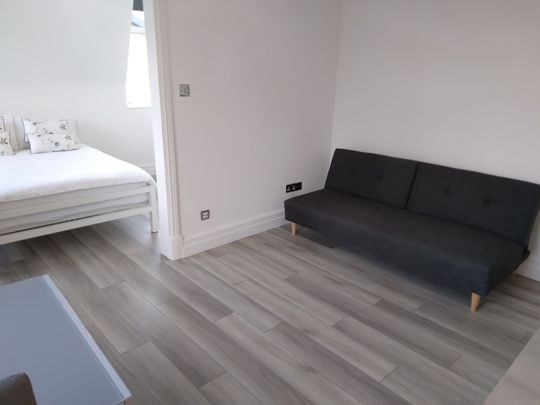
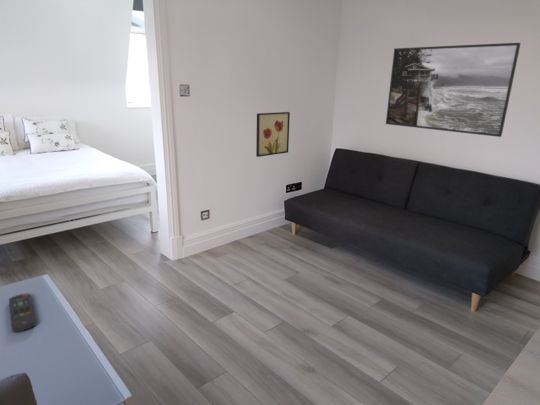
+ wall art [255,111,291,158]
+ remote control [8,293,37,333]
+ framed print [385,42,522,138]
